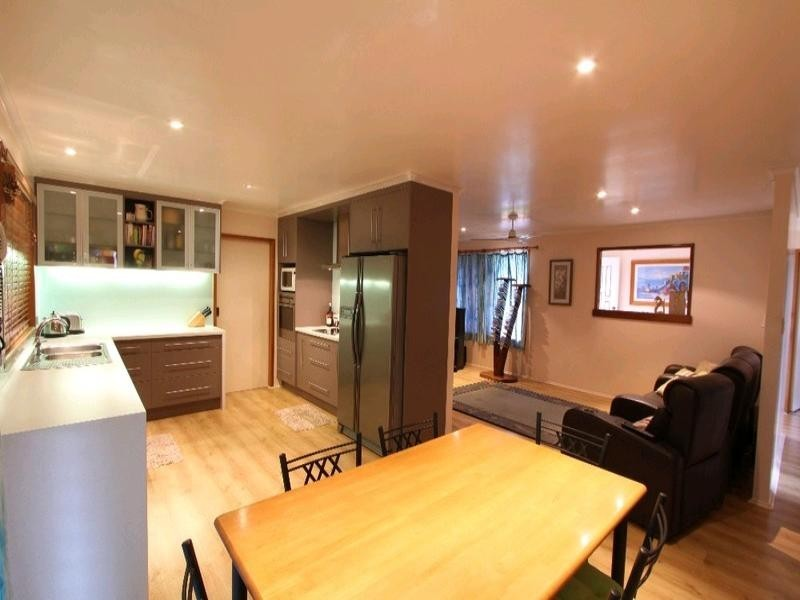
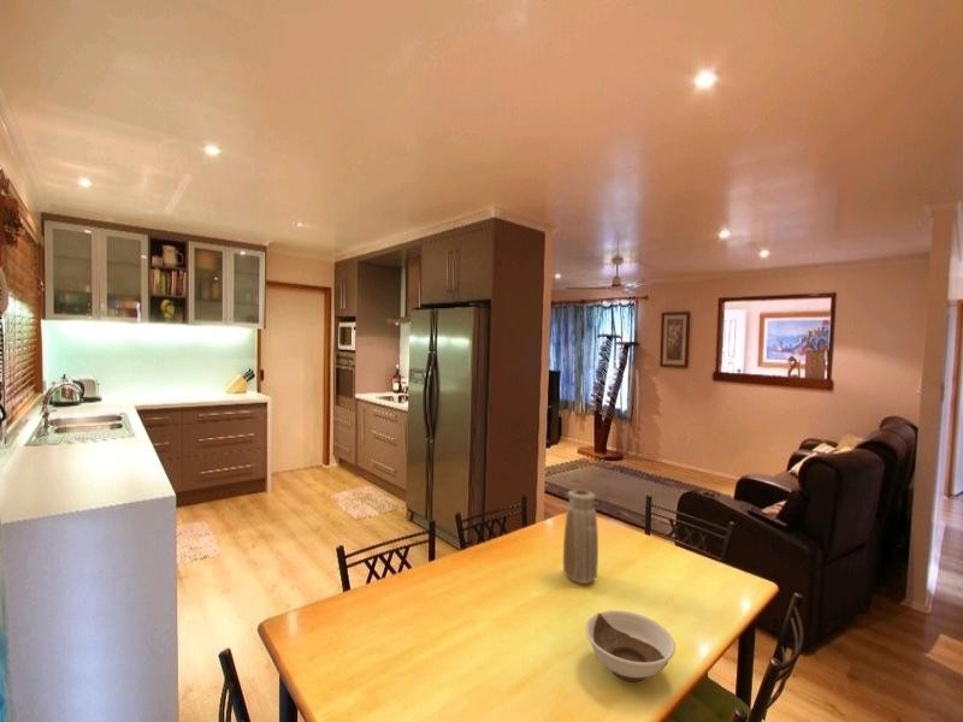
+ vase [562,489,599,585]
+ bowl [584,609,677,683]
